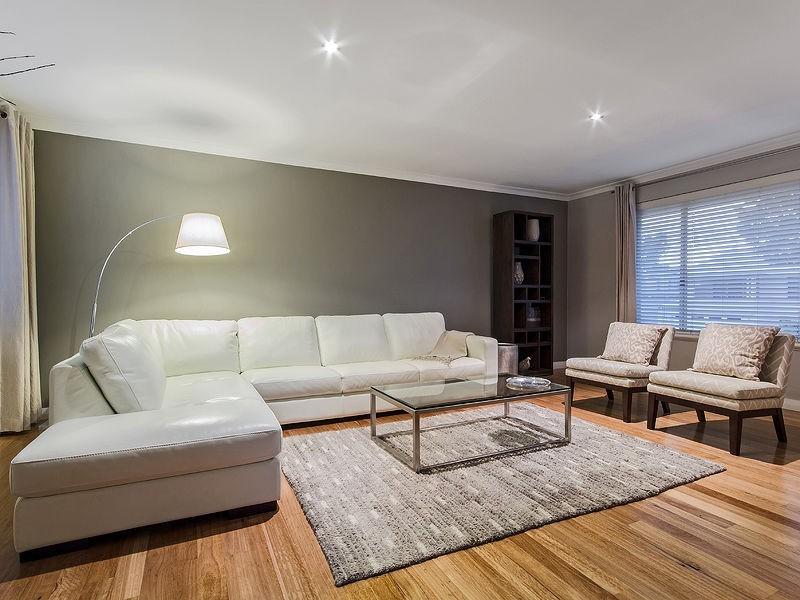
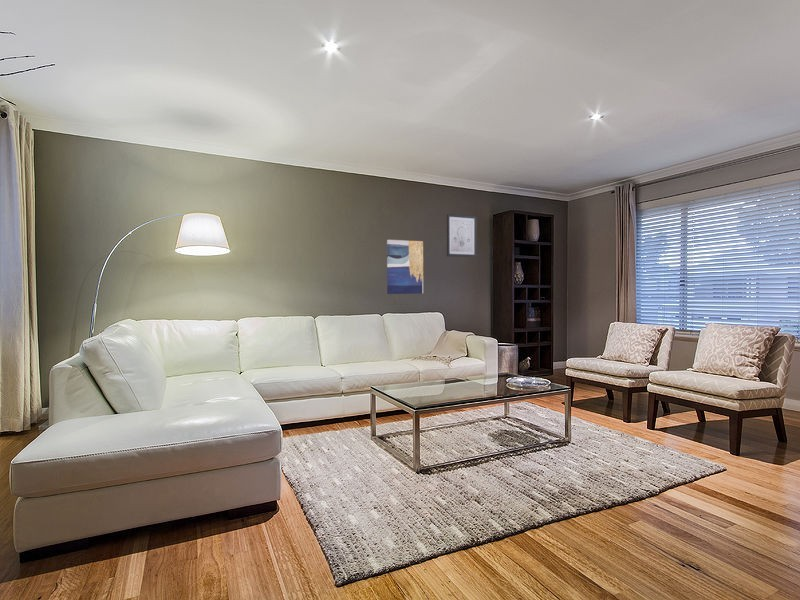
+ wall art [446,213,478,258]
+ wall art [386,239,424,295]
